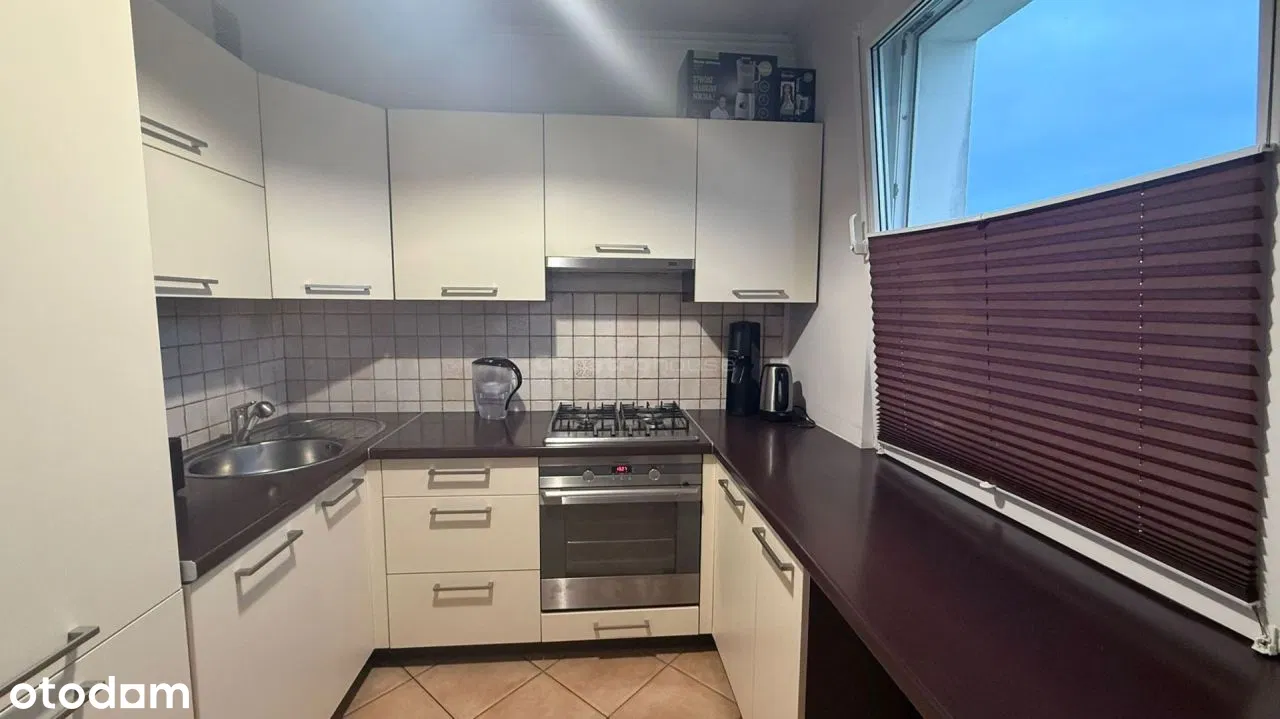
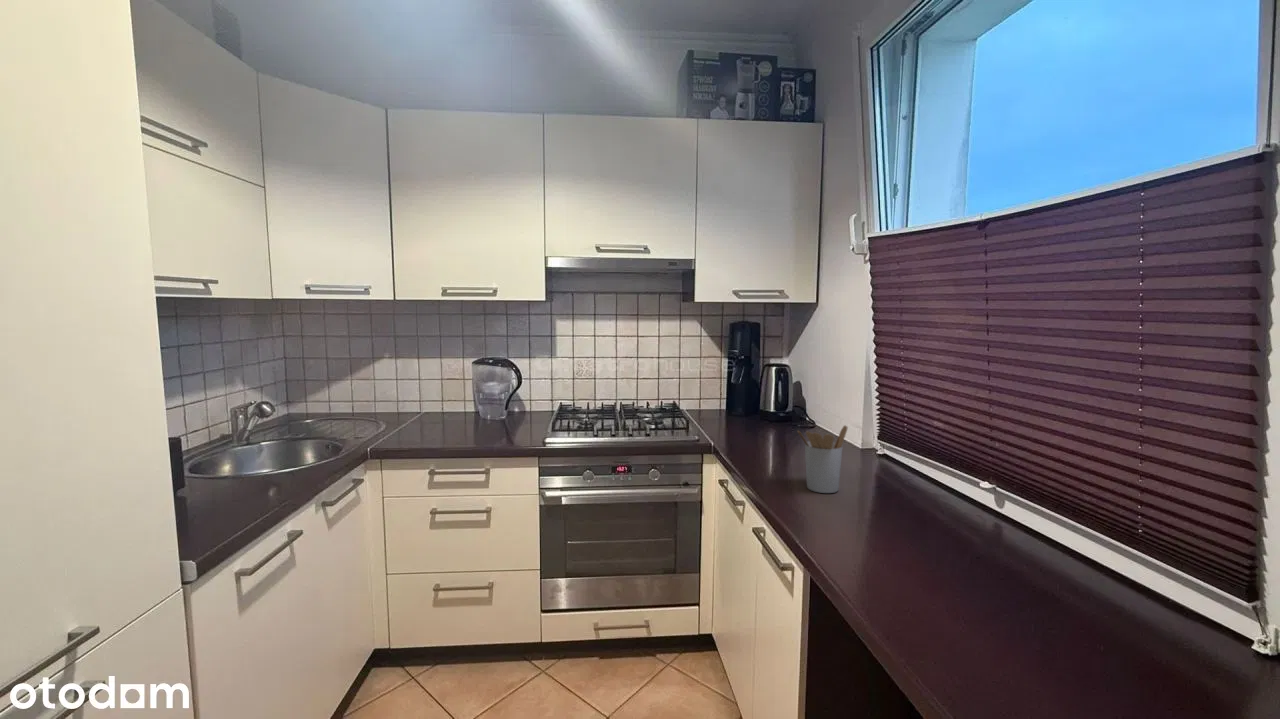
+ utensil holder [797,424,848,494]
